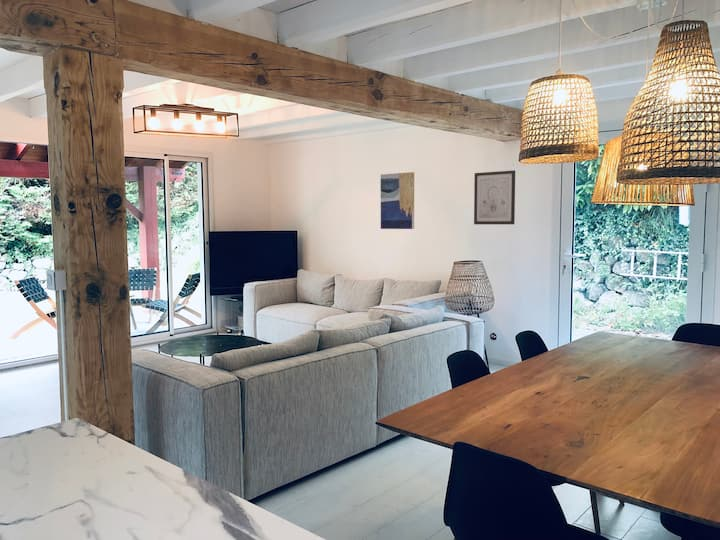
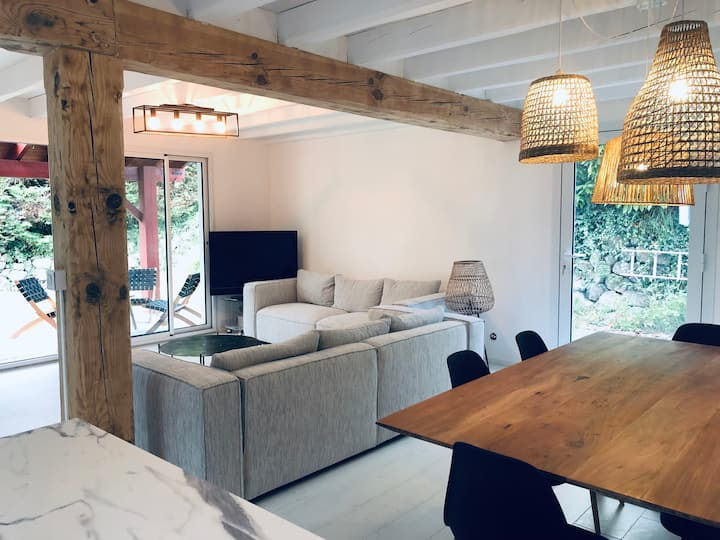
- wall art [473,169,516,225]
- wall art [380,171,415,230]
